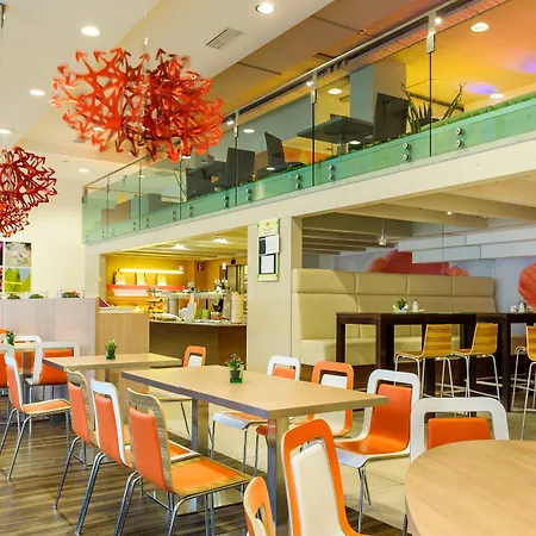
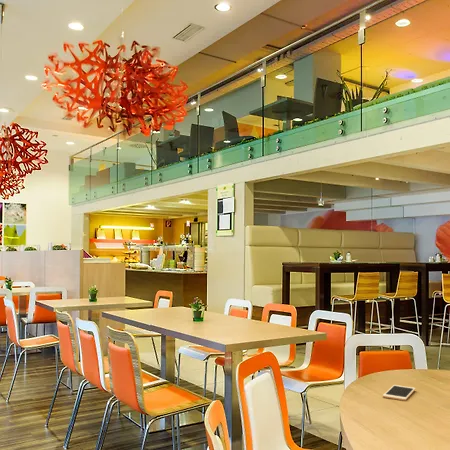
+ cell phone [382,384,416,402]
